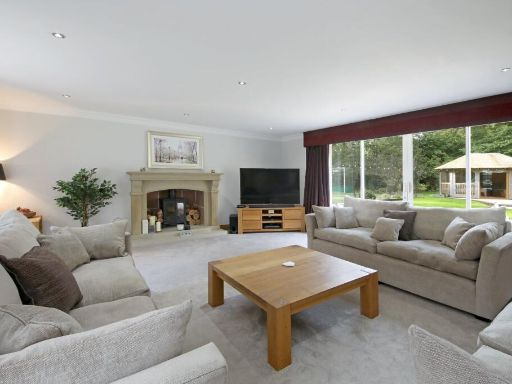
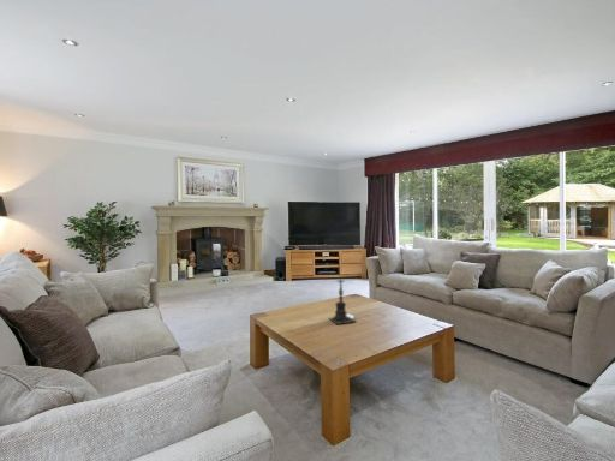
+ candle holder [328,274,358,325]
